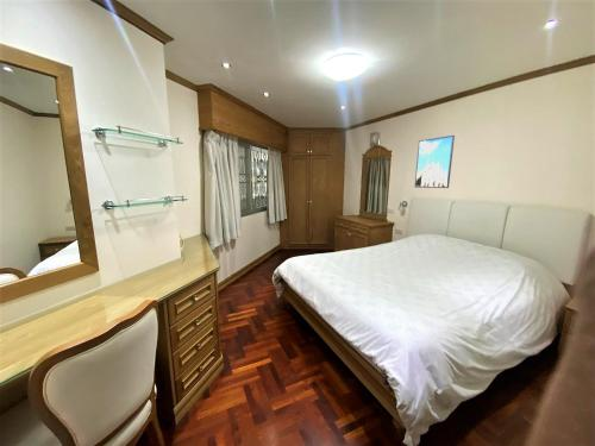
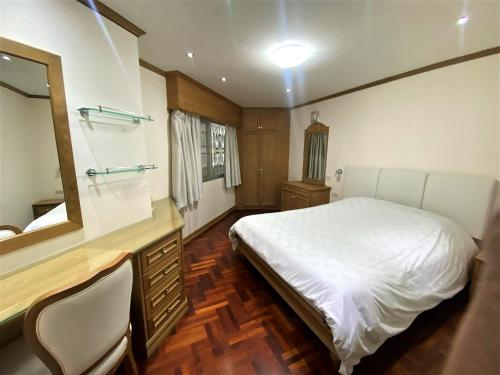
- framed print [414,134,456,189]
